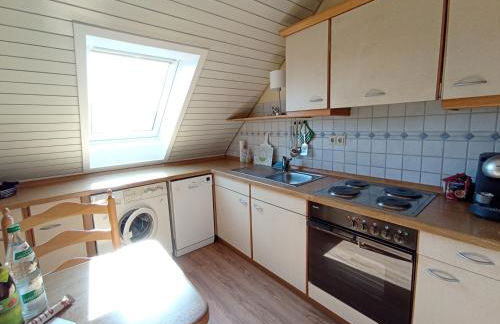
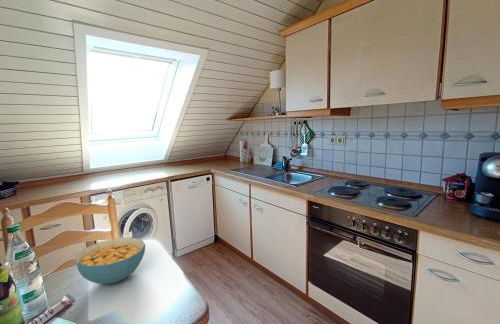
+ cereal bowl [74,236,146,285]
